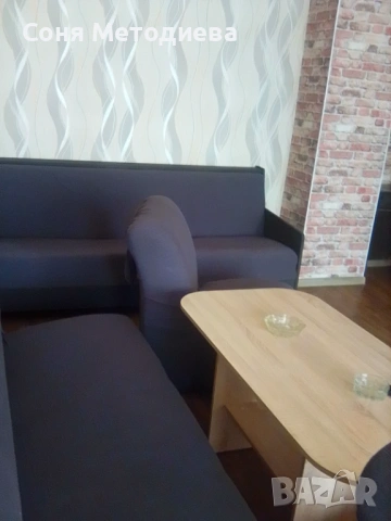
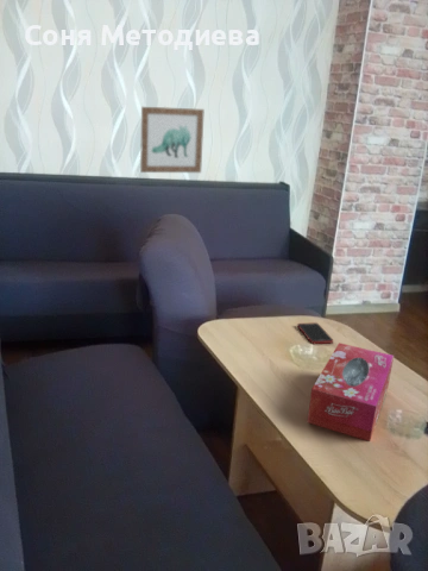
+ cell phone [296,321,334,345]
+ wall art [139,106,206,174]
+ tissue box [307,341,395,443]
